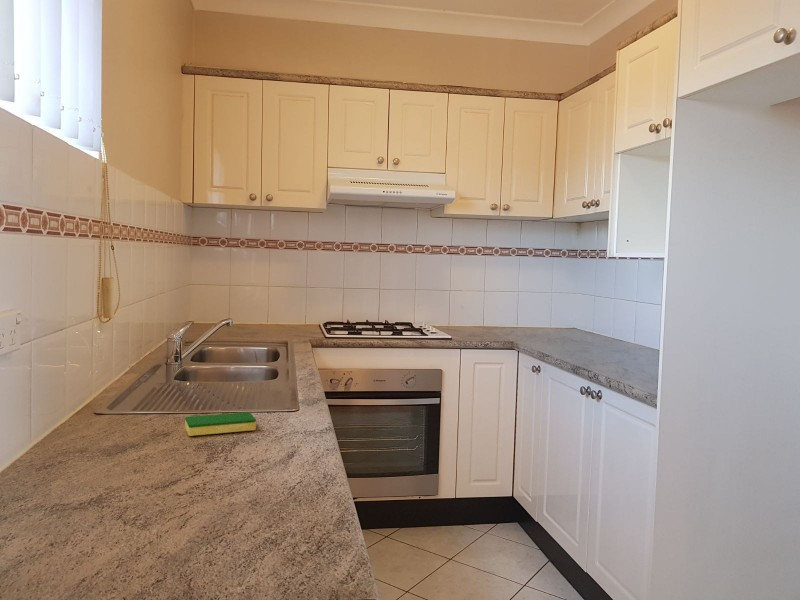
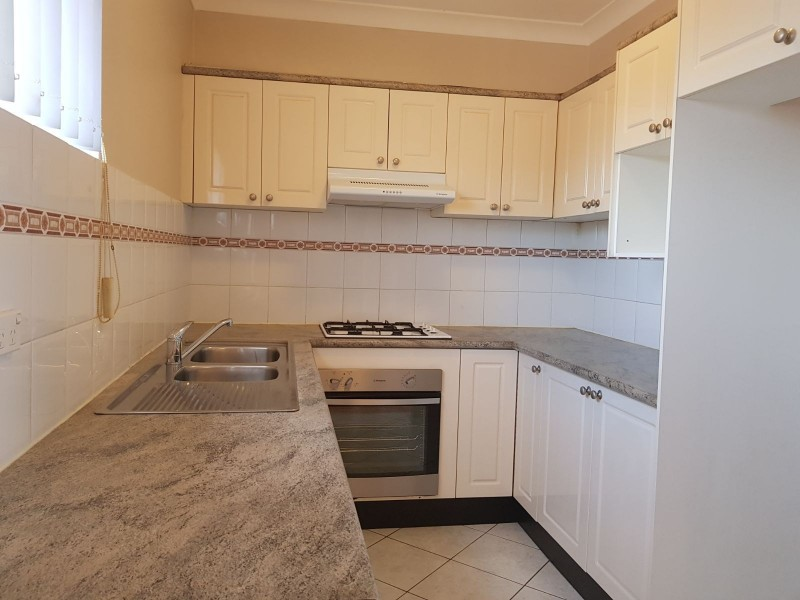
- dish sponge [184,411,257,437]
